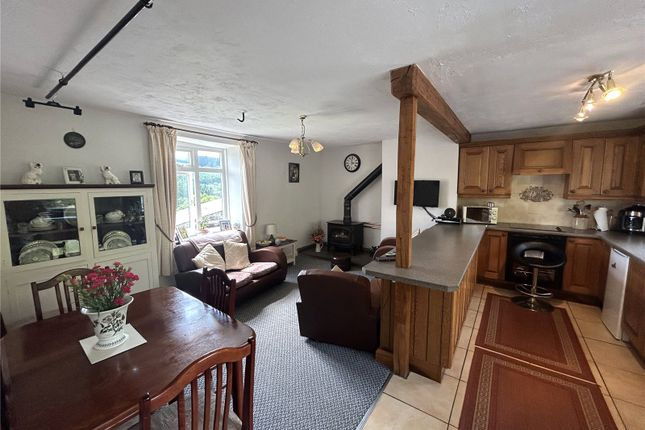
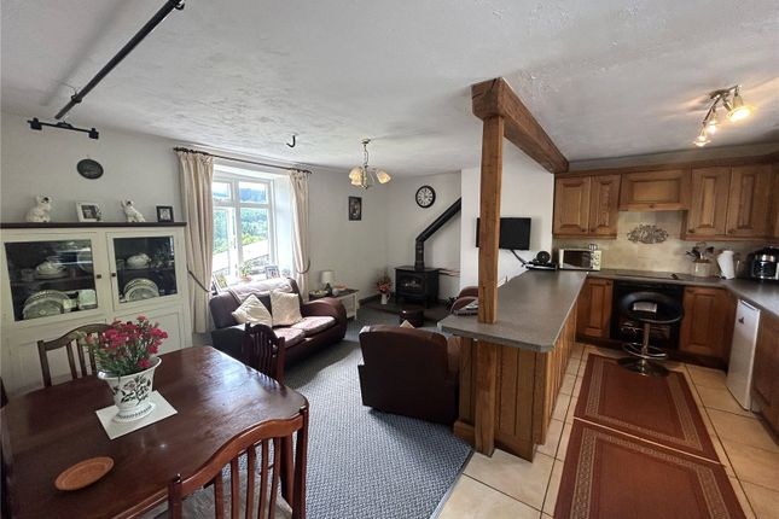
+ plate [54,456,115,491]
